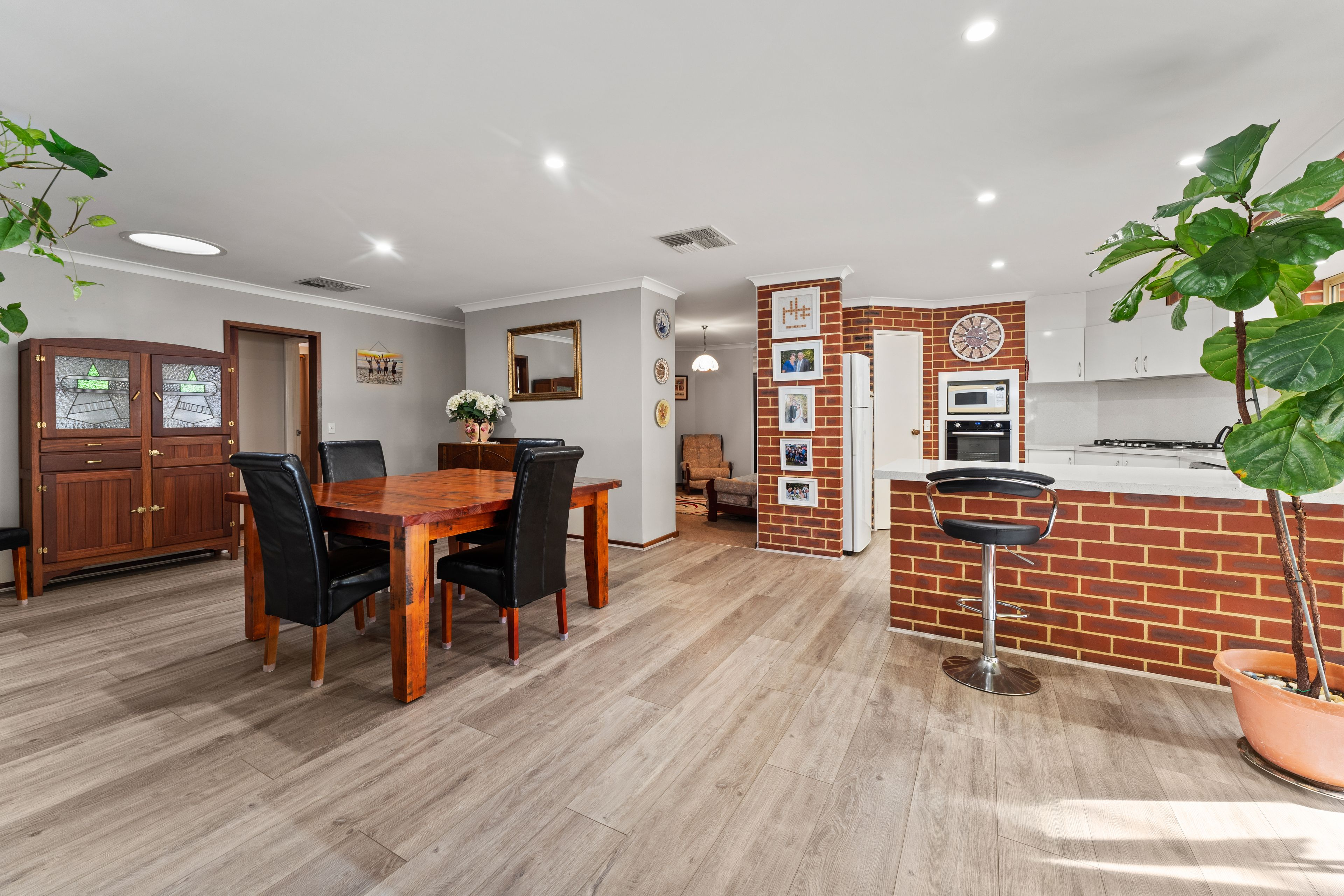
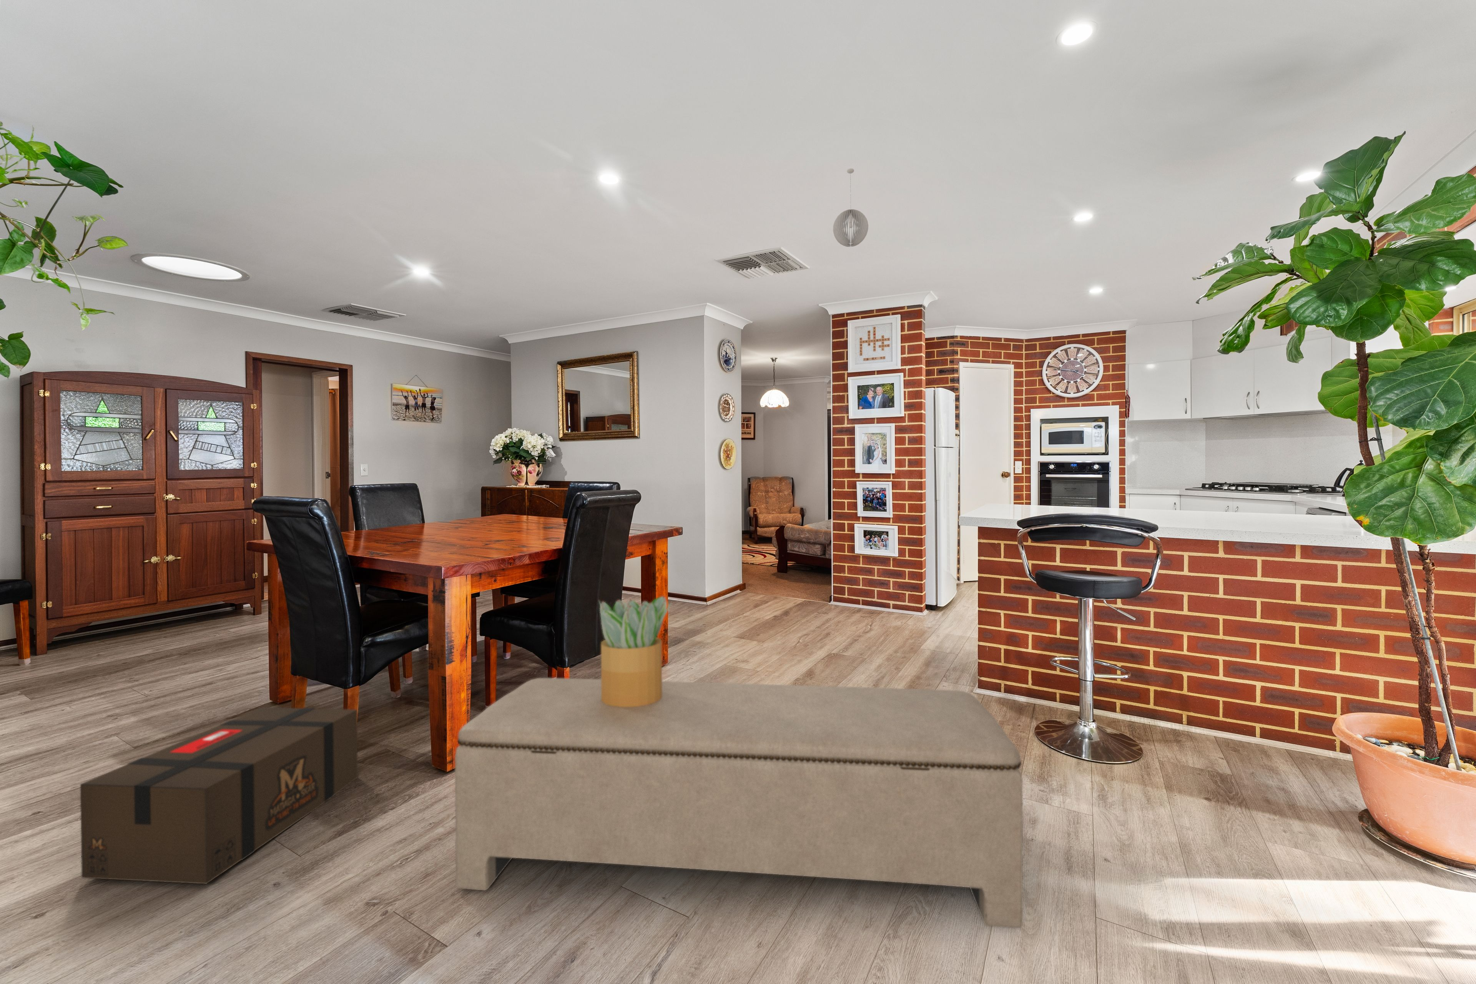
+ potted plant [599,595,672,707]
+ bench [455,678,1024,929]
+ pendant light [832,168,869,247]
+ cardboard box [80,707,358,884]
